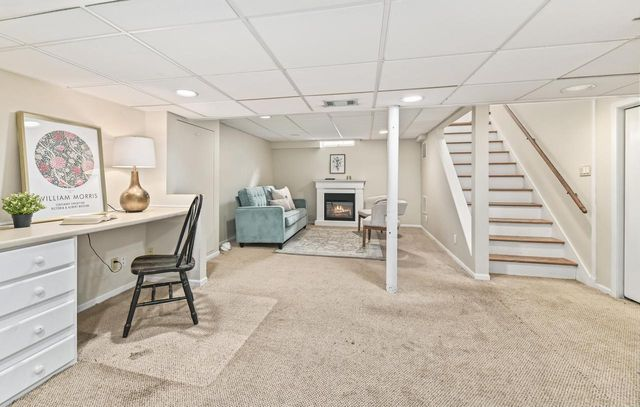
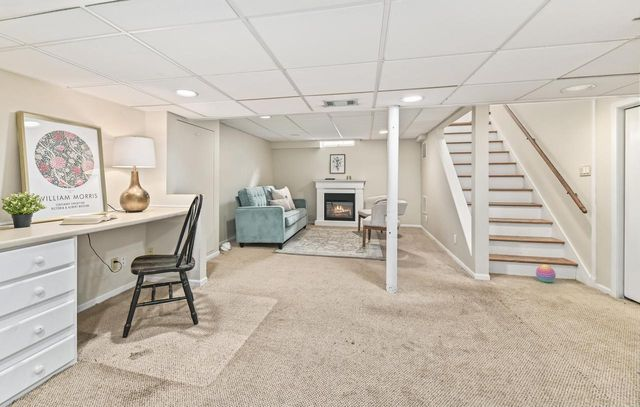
+ stacking toy [535,264,557,283]
